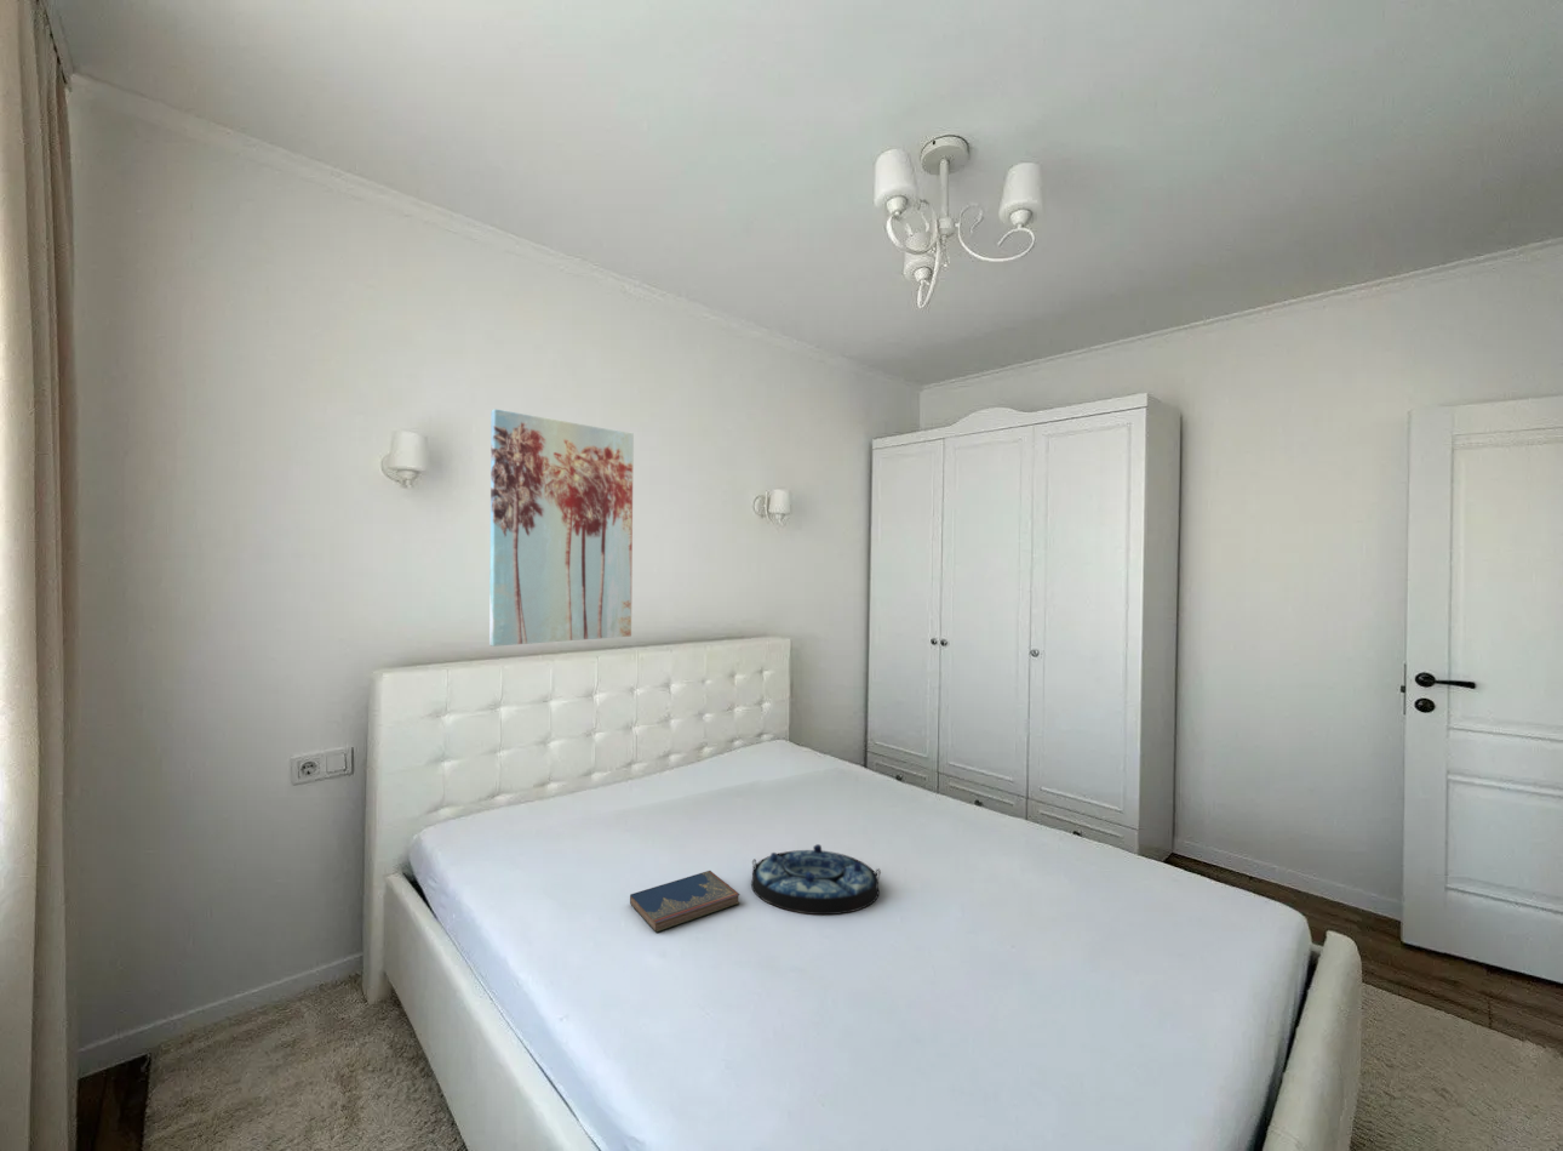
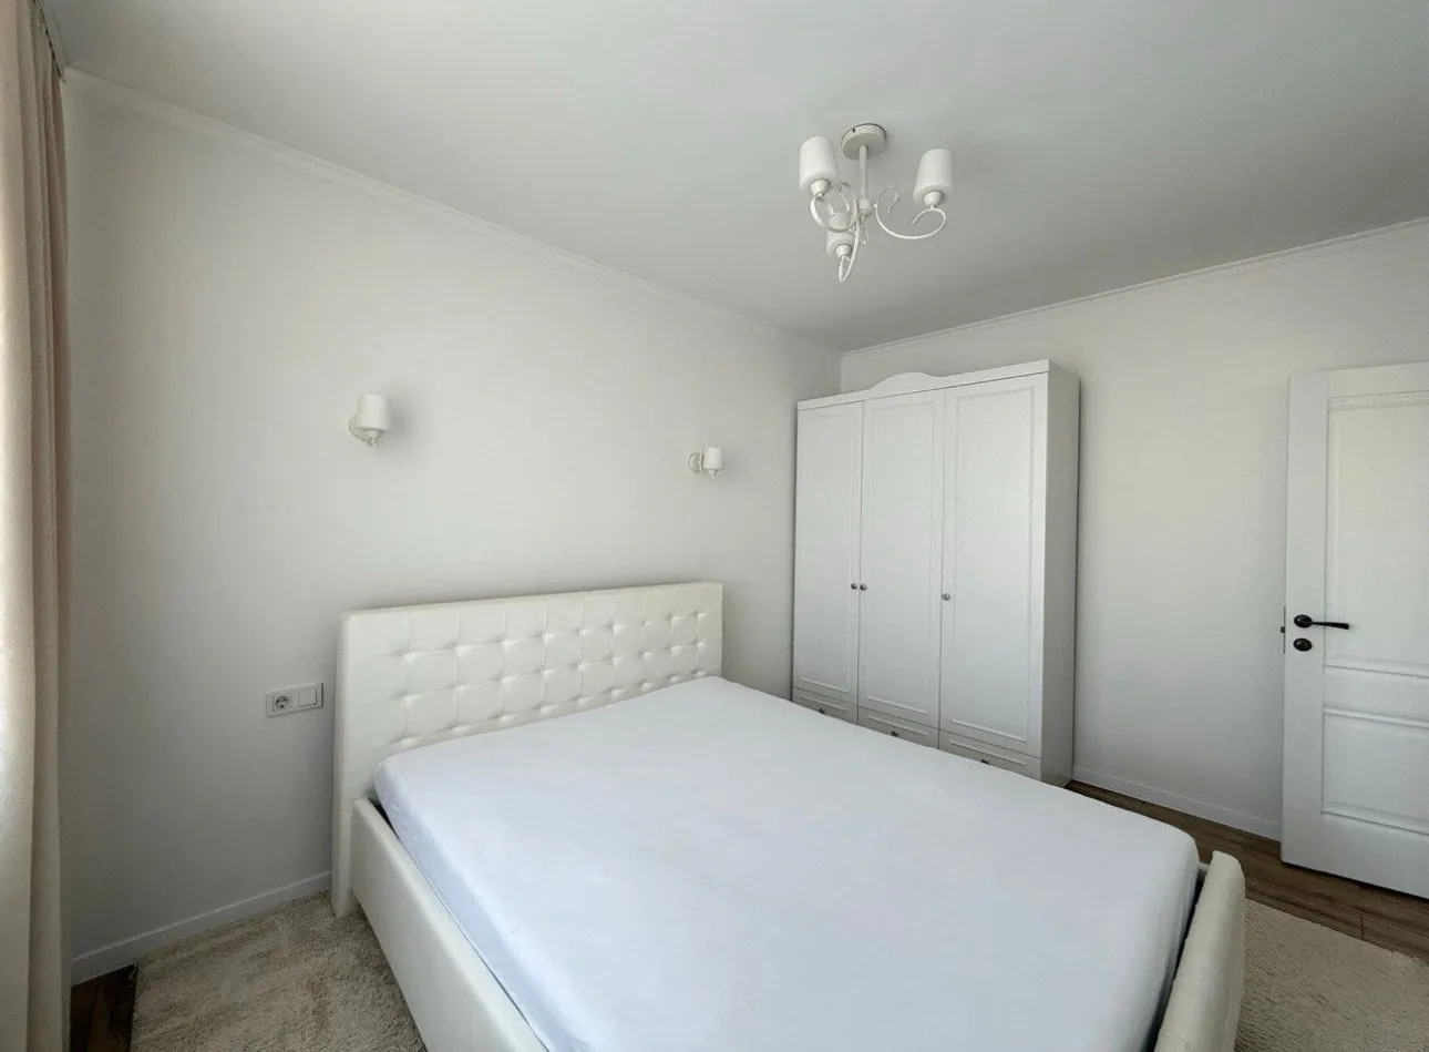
- wall art [488,408,635,647]
- hardcover book [629,869,740,934]
- serving tray [750,843,882,915]
